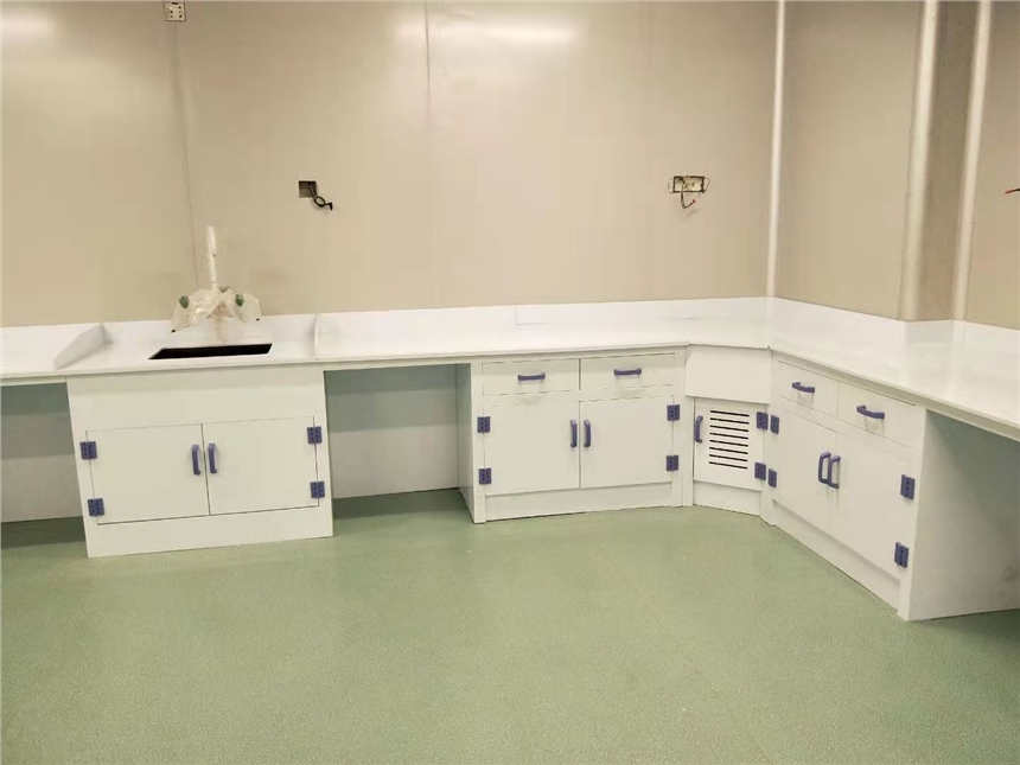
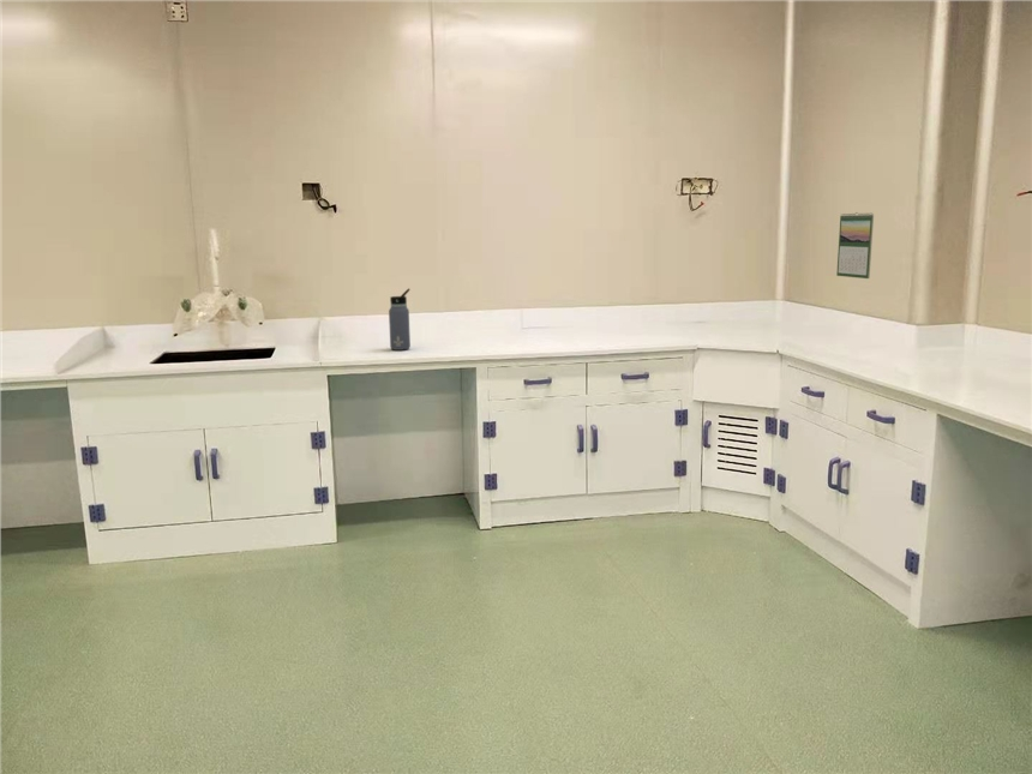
+ calendar [835,211,875,280]
+ water bottle [388,287,412,352]
